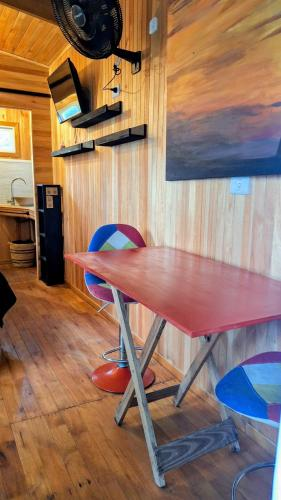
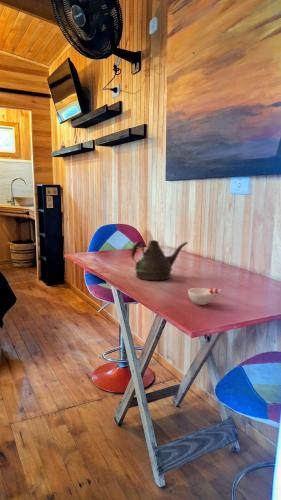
+ cup [187,287,223,306]
+ teapot [130,239,189,281]
